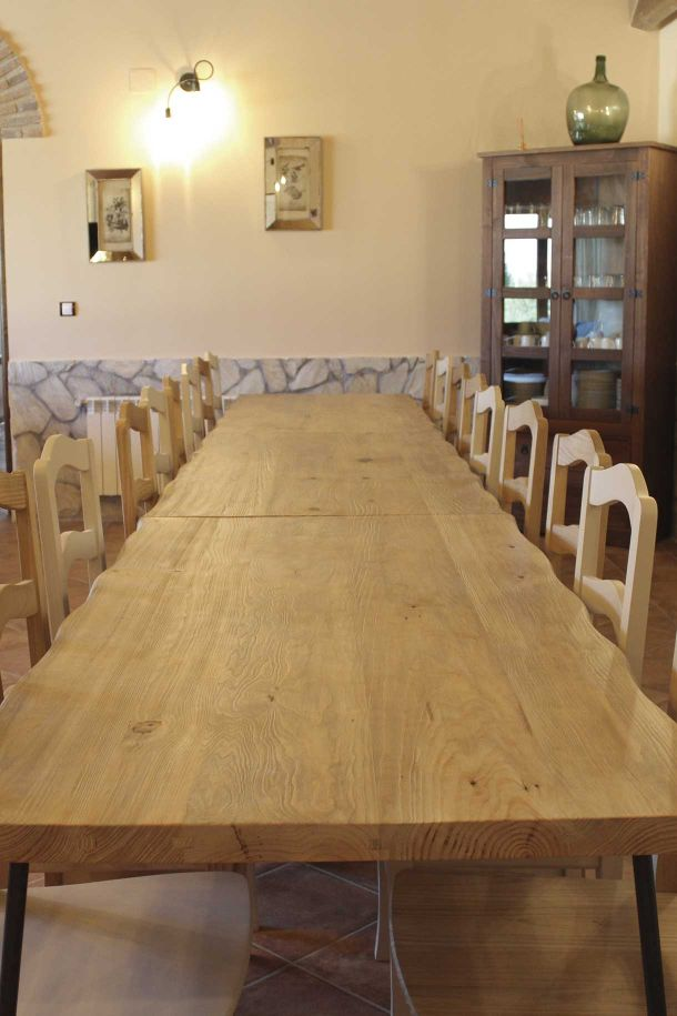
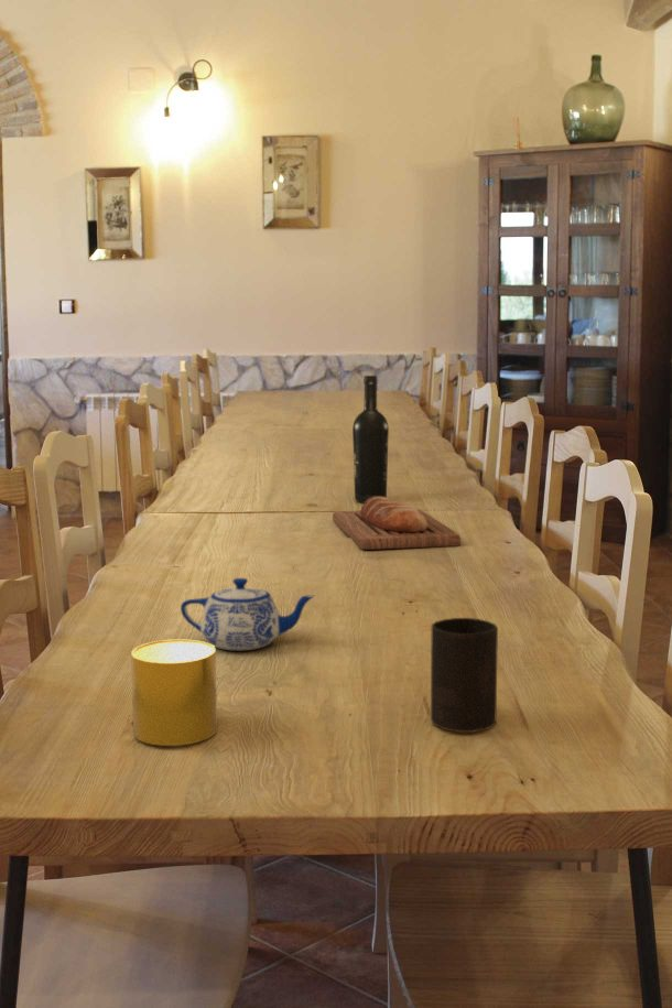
+ teapot [180,577,316,651]
+ bread loaf [332,497,462,551]
+ cup [130,638,218,747]
+ cup [430,617,499,734]
+ wine bottle [351,375,390,503]
